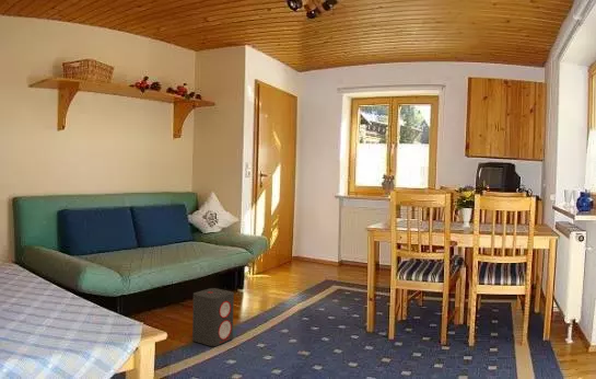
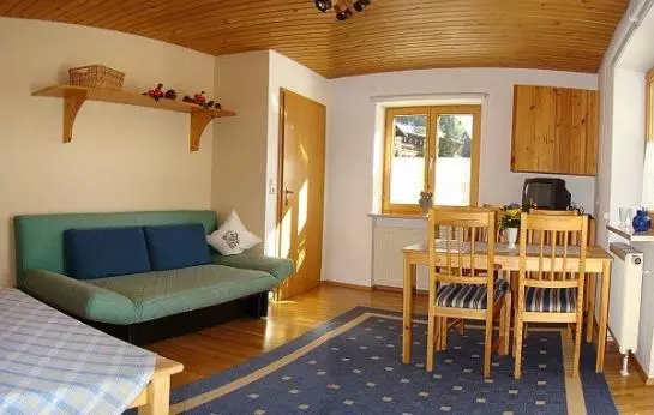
- speaker [191,287,235,347]
